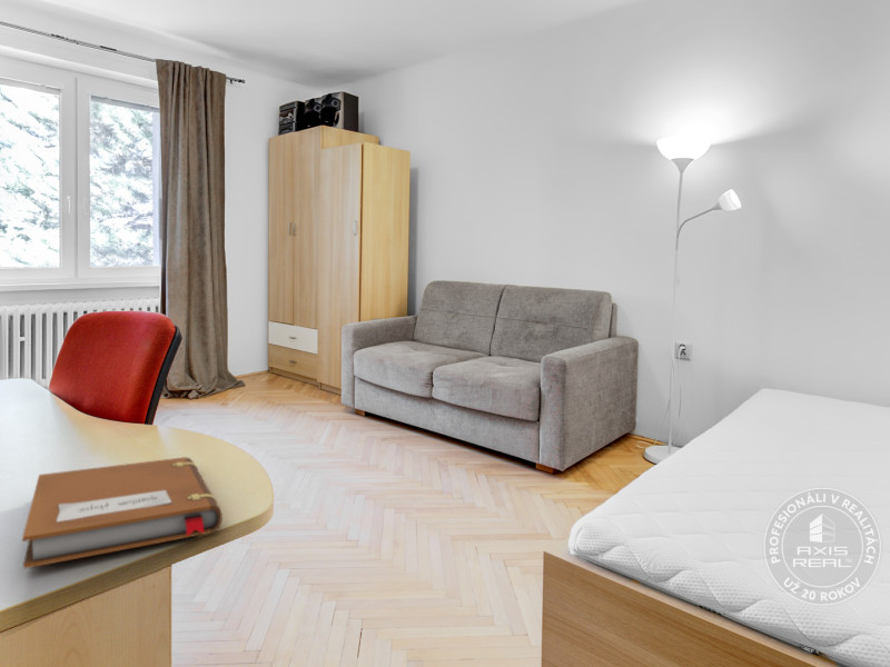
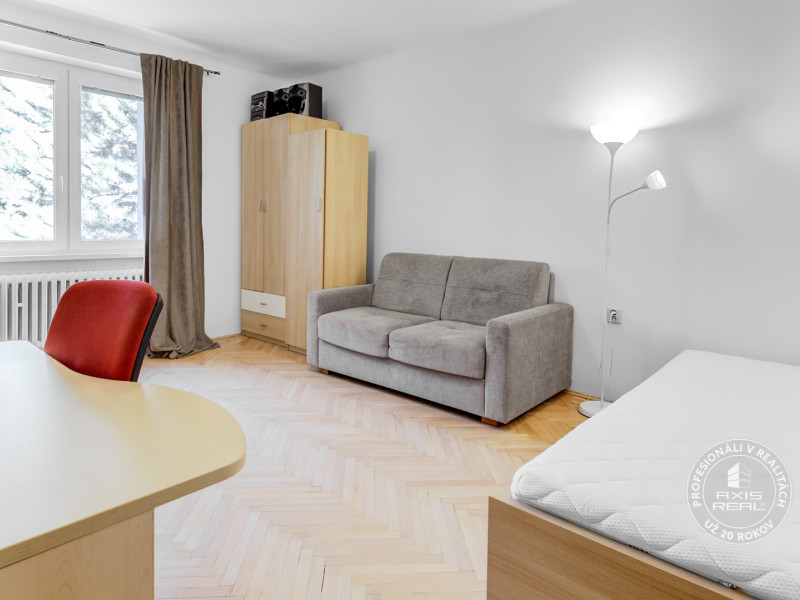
- notebook [21,456,224,570]
